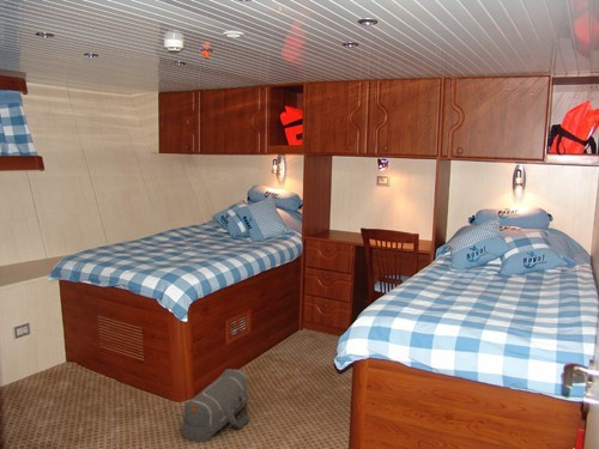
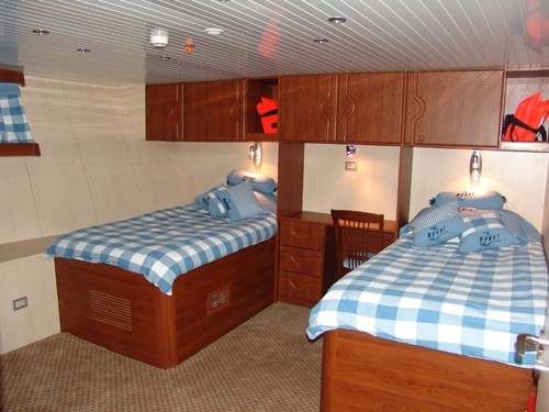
- duffel bag [181,368,250,443]
